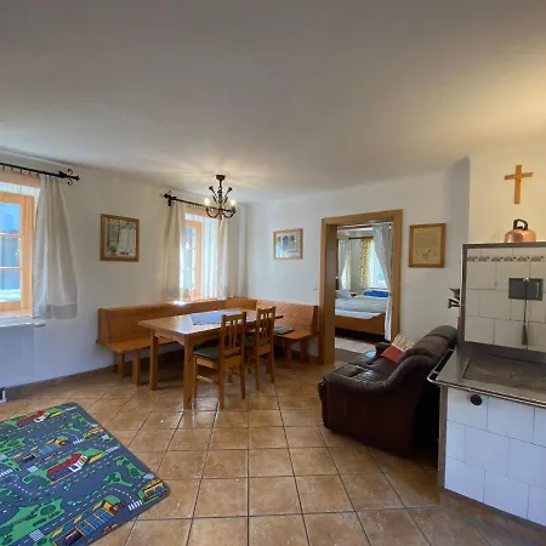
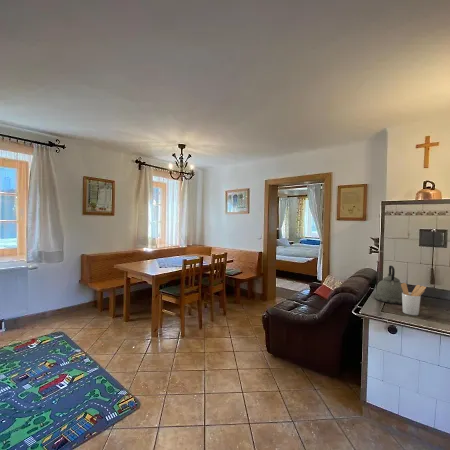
+ kettle [373,265,403,305]
+ utensil holder [401,282,427,316]
